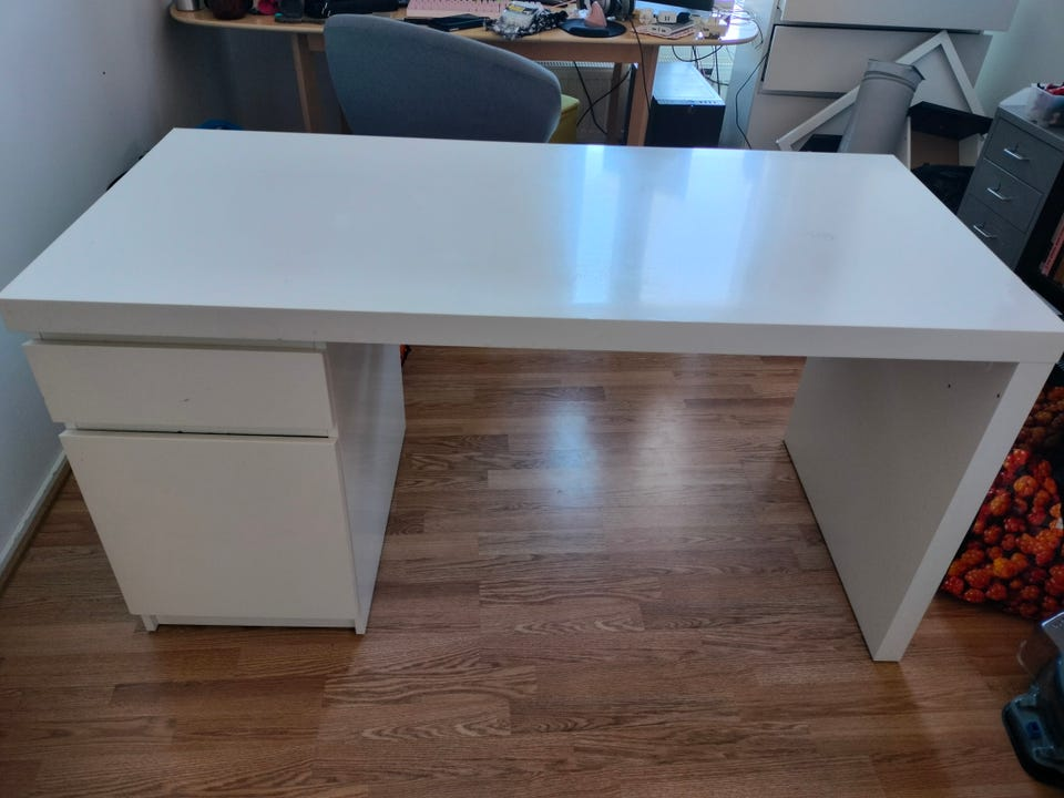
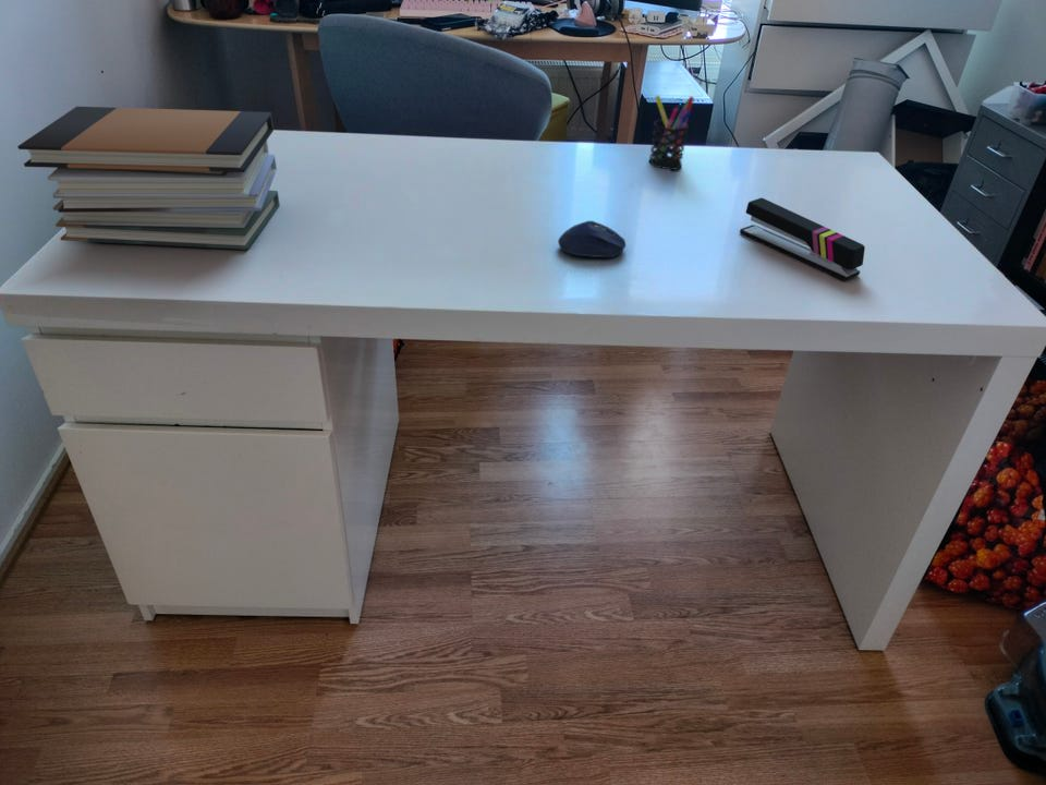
+ pen holder [648,94,695,171]
+ computer mouse [557,220,627,258]
+ book stack [16,106,281,251]
+ stapler [739,197,866,281]
